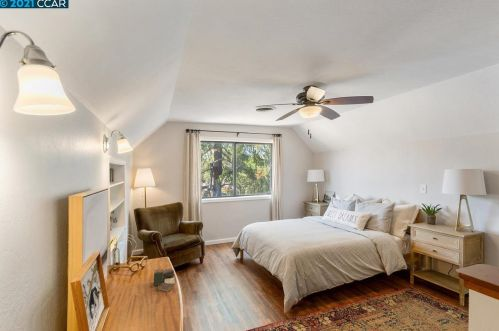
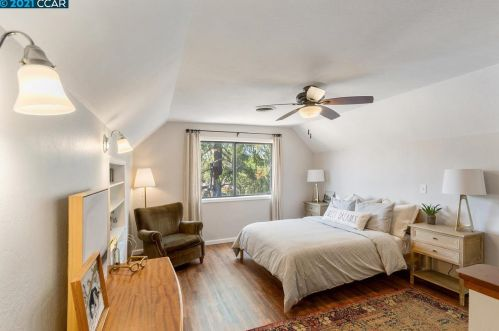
- book [153,268,176,292]
